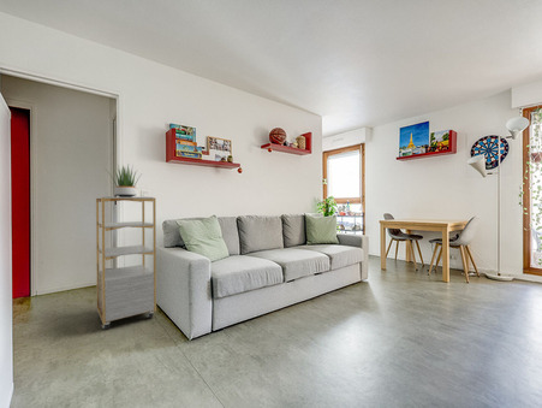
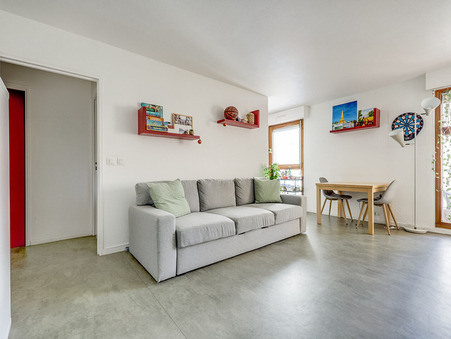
- potted plant [106,164,142,197]
- shelving unit [95,196,157,331]
